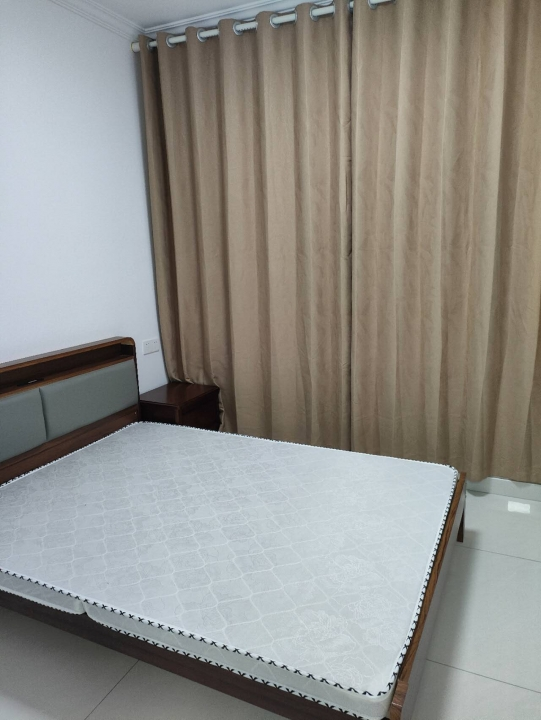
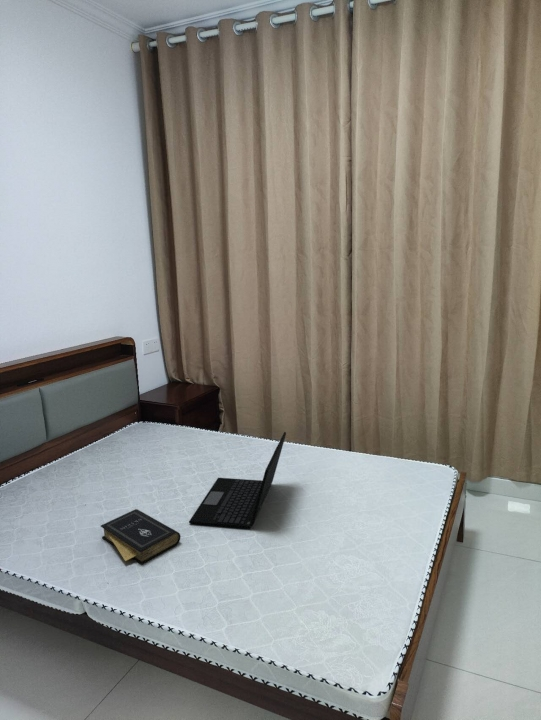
+ book [100,508,182,565]
+ laptop [188,431,287,529]
